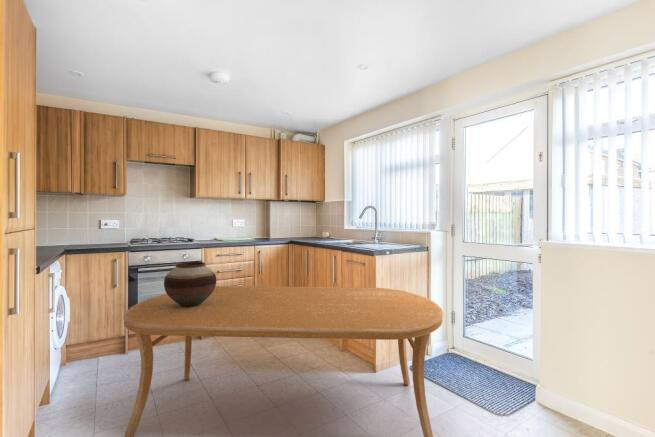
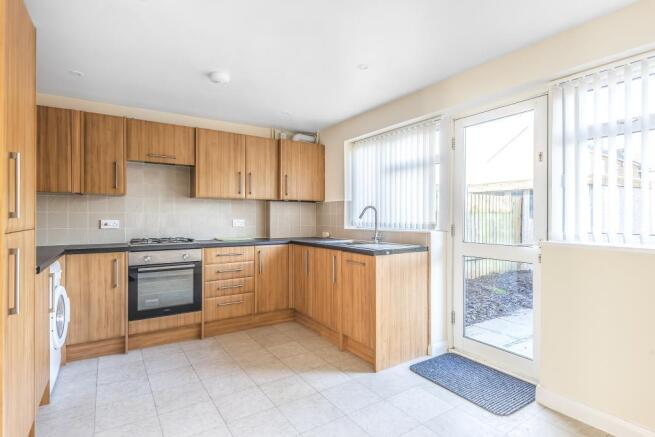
- dining table [122,285,444,437]
- vase [163,261,217,307]
